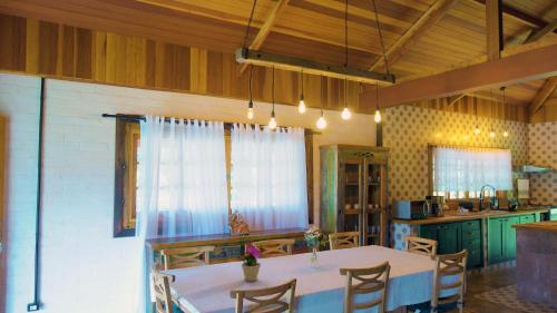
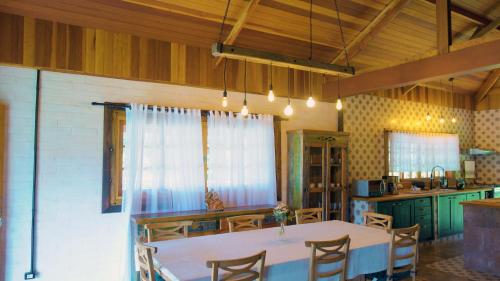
- flower pot [241,244,263,283]
